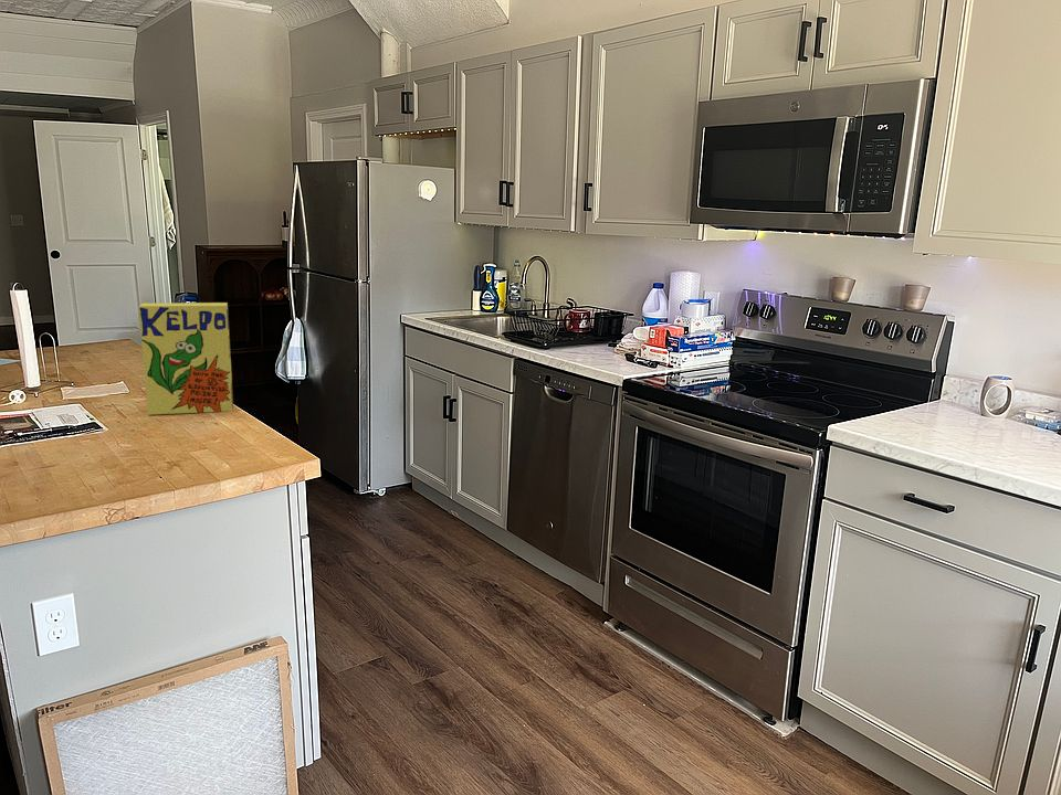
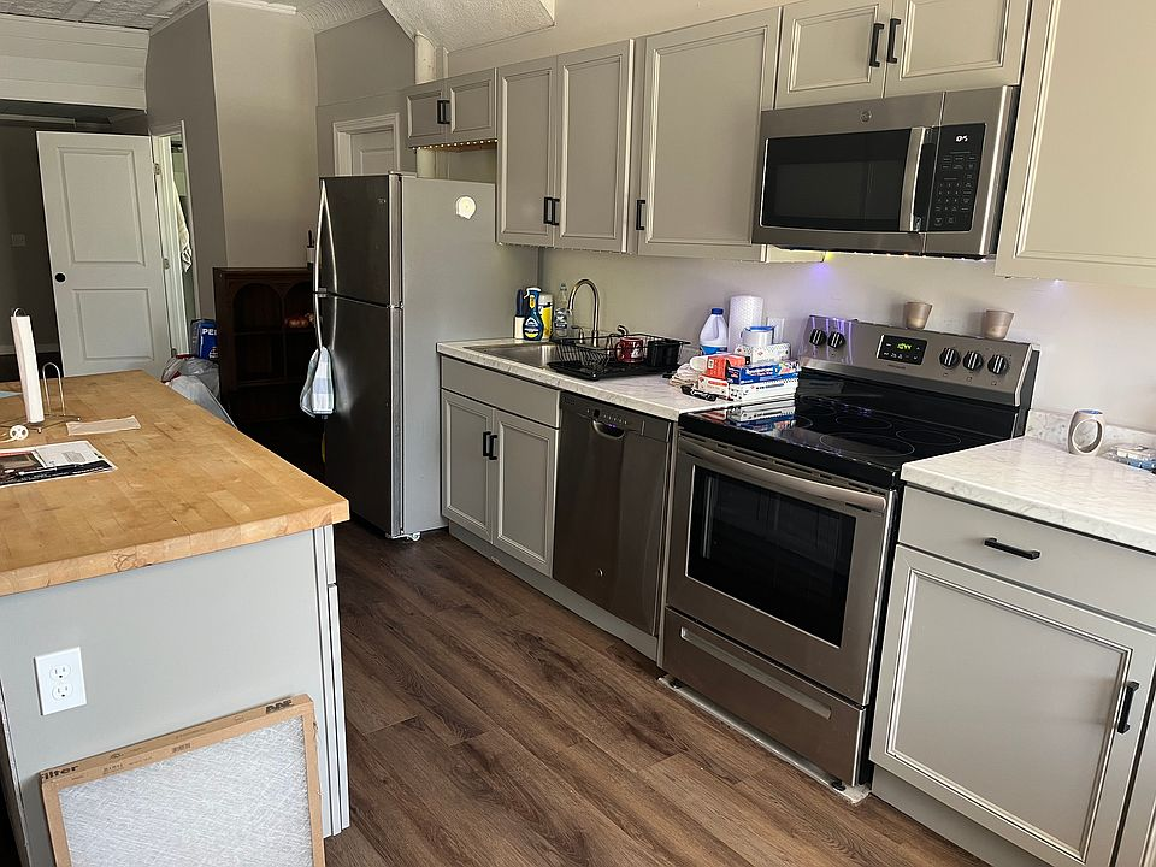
- cereal box [138,301,234,416]
